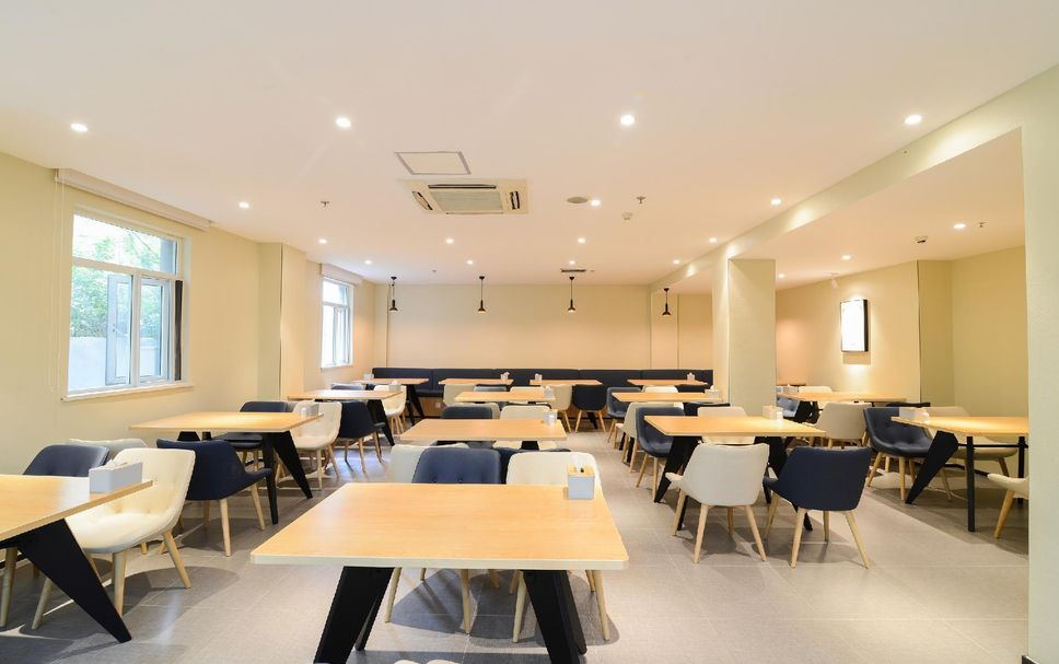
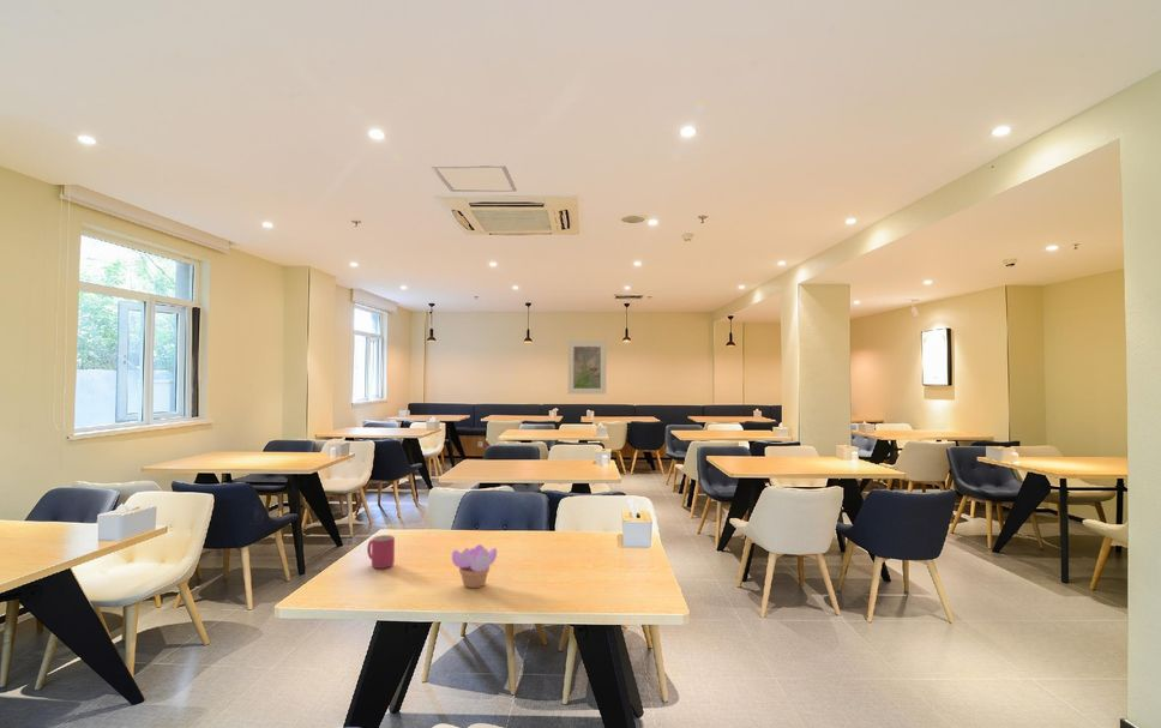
+ mug [366,534,396,570]
+ succulent plant [451,543,498,589]
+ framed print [567,339,607,395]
